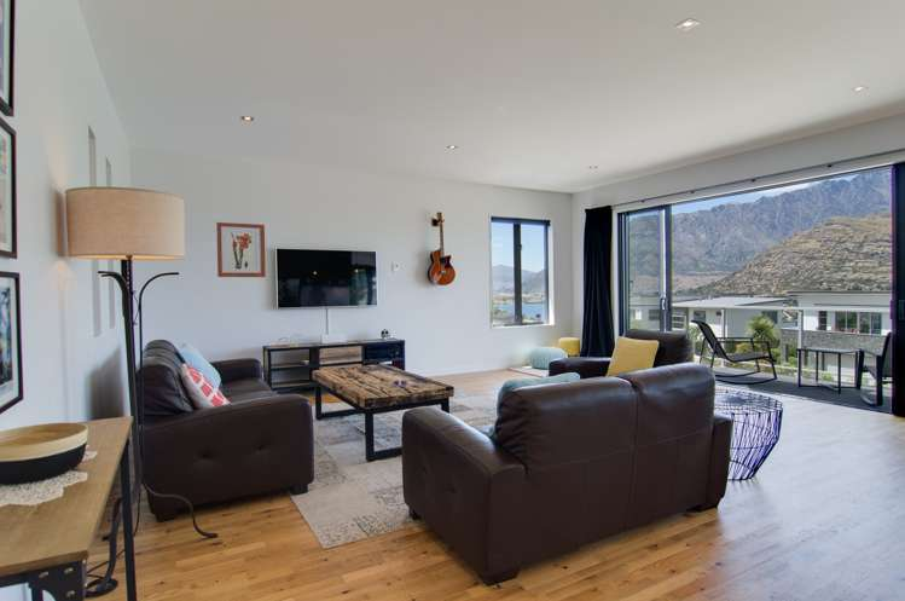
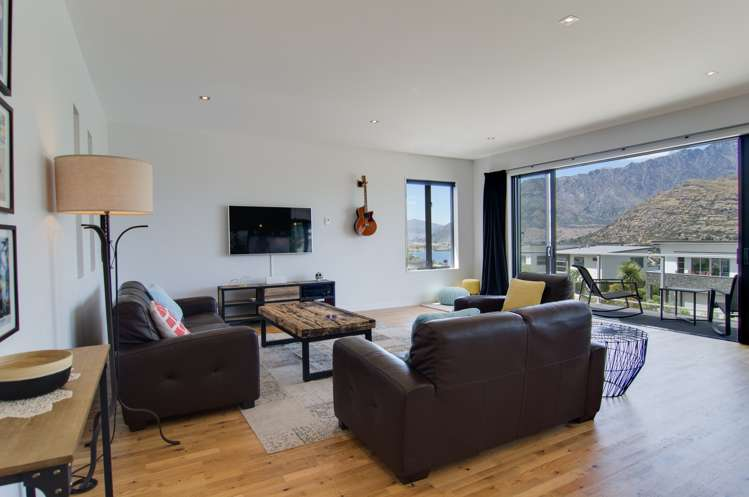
- wall art [215,221,267,278]
